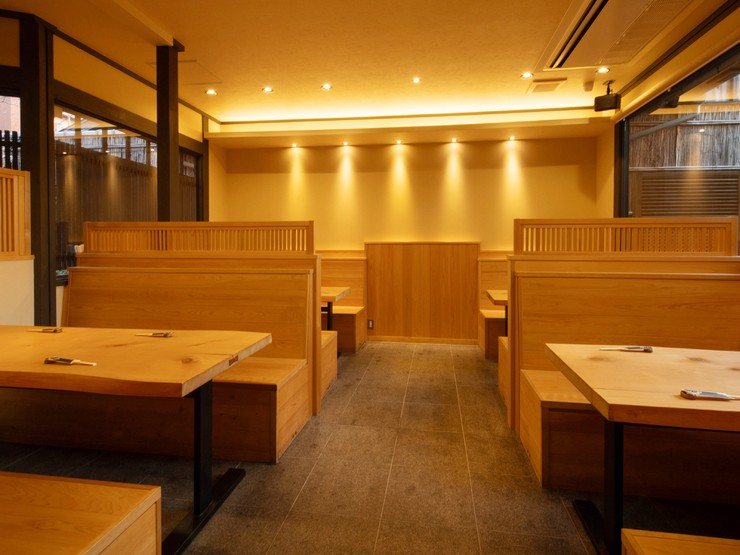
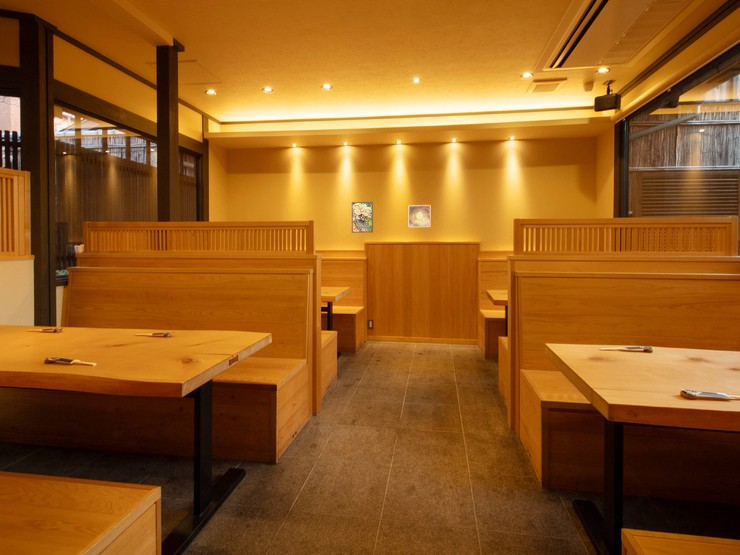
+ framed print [351,201,374,234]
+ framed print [408,204,431,228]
